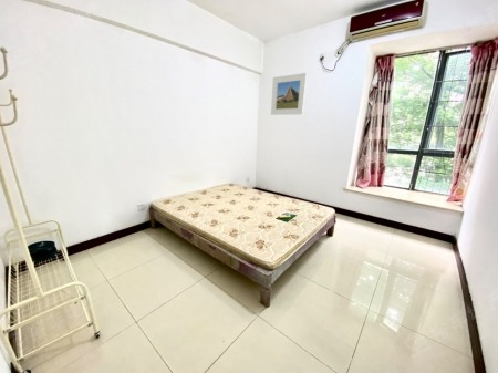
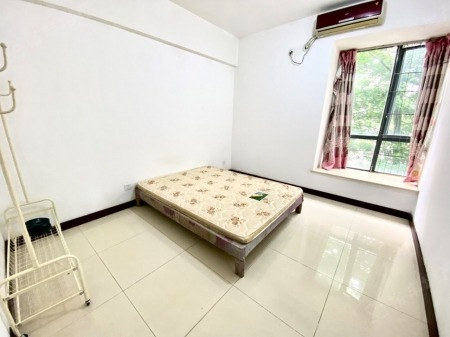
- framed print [270,72,308,116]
